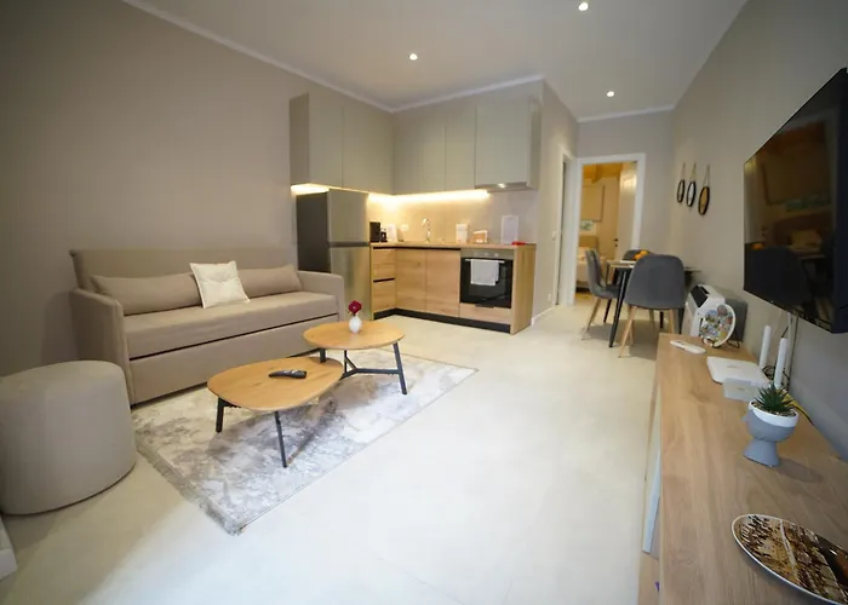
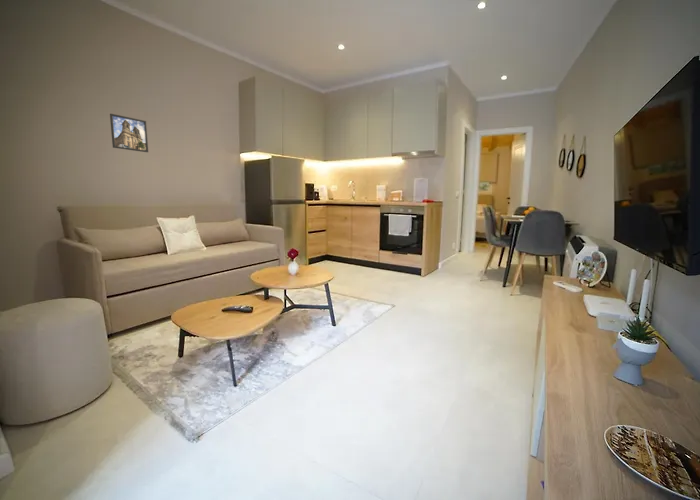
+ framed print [109,113,149,153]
